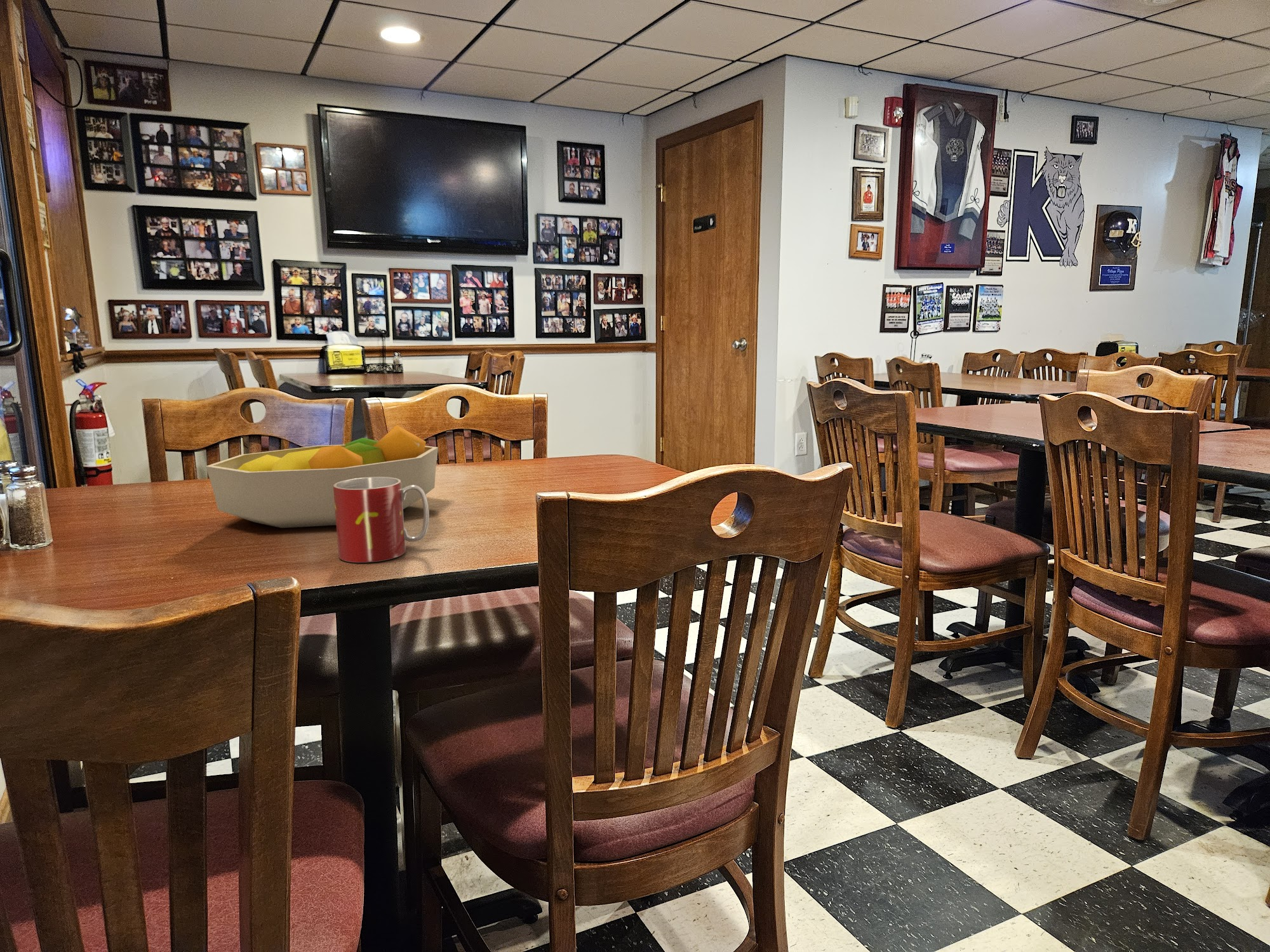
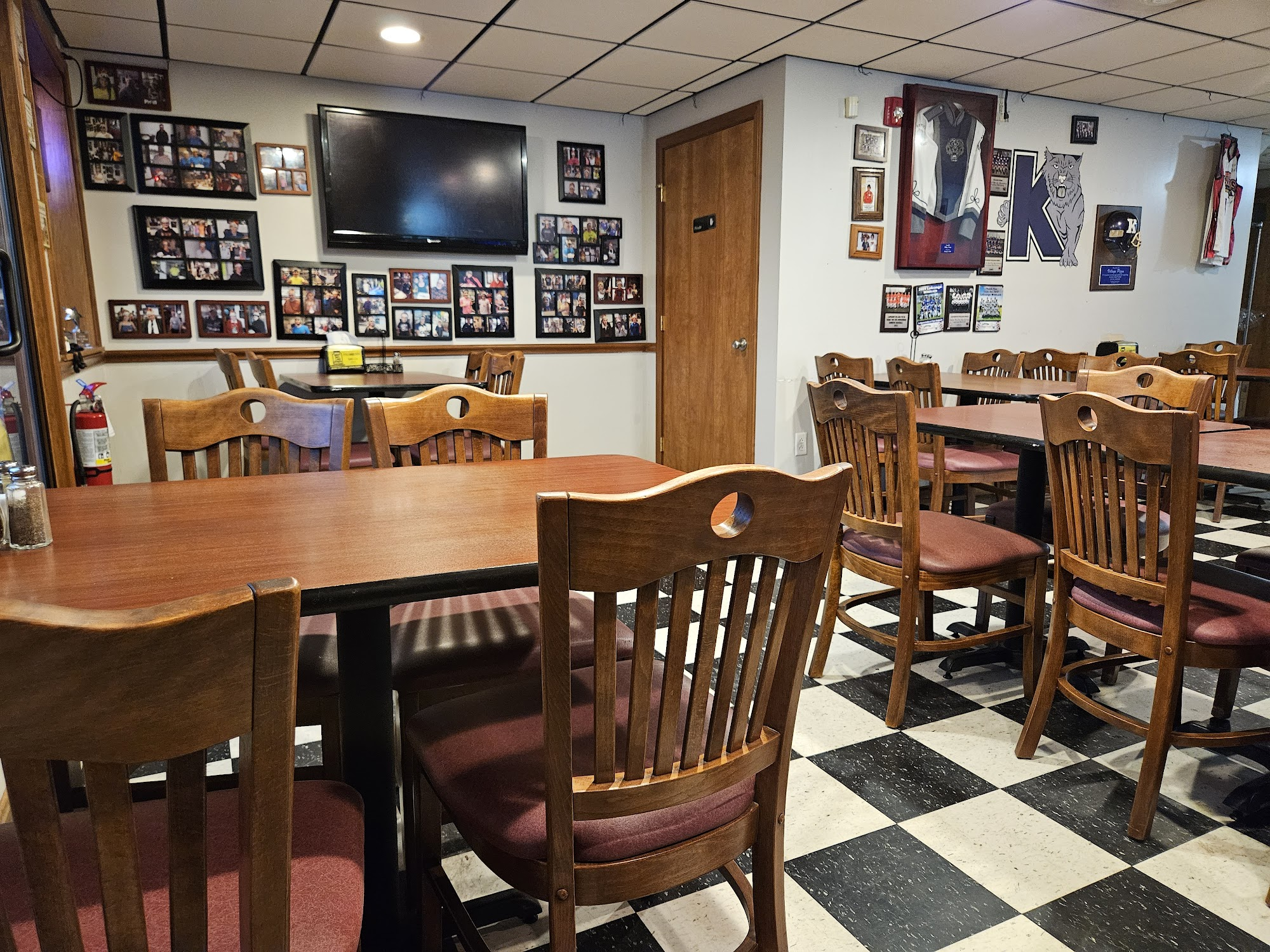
- mug [333,477,430,563]
- fruit bowl [205,425,439,529]
